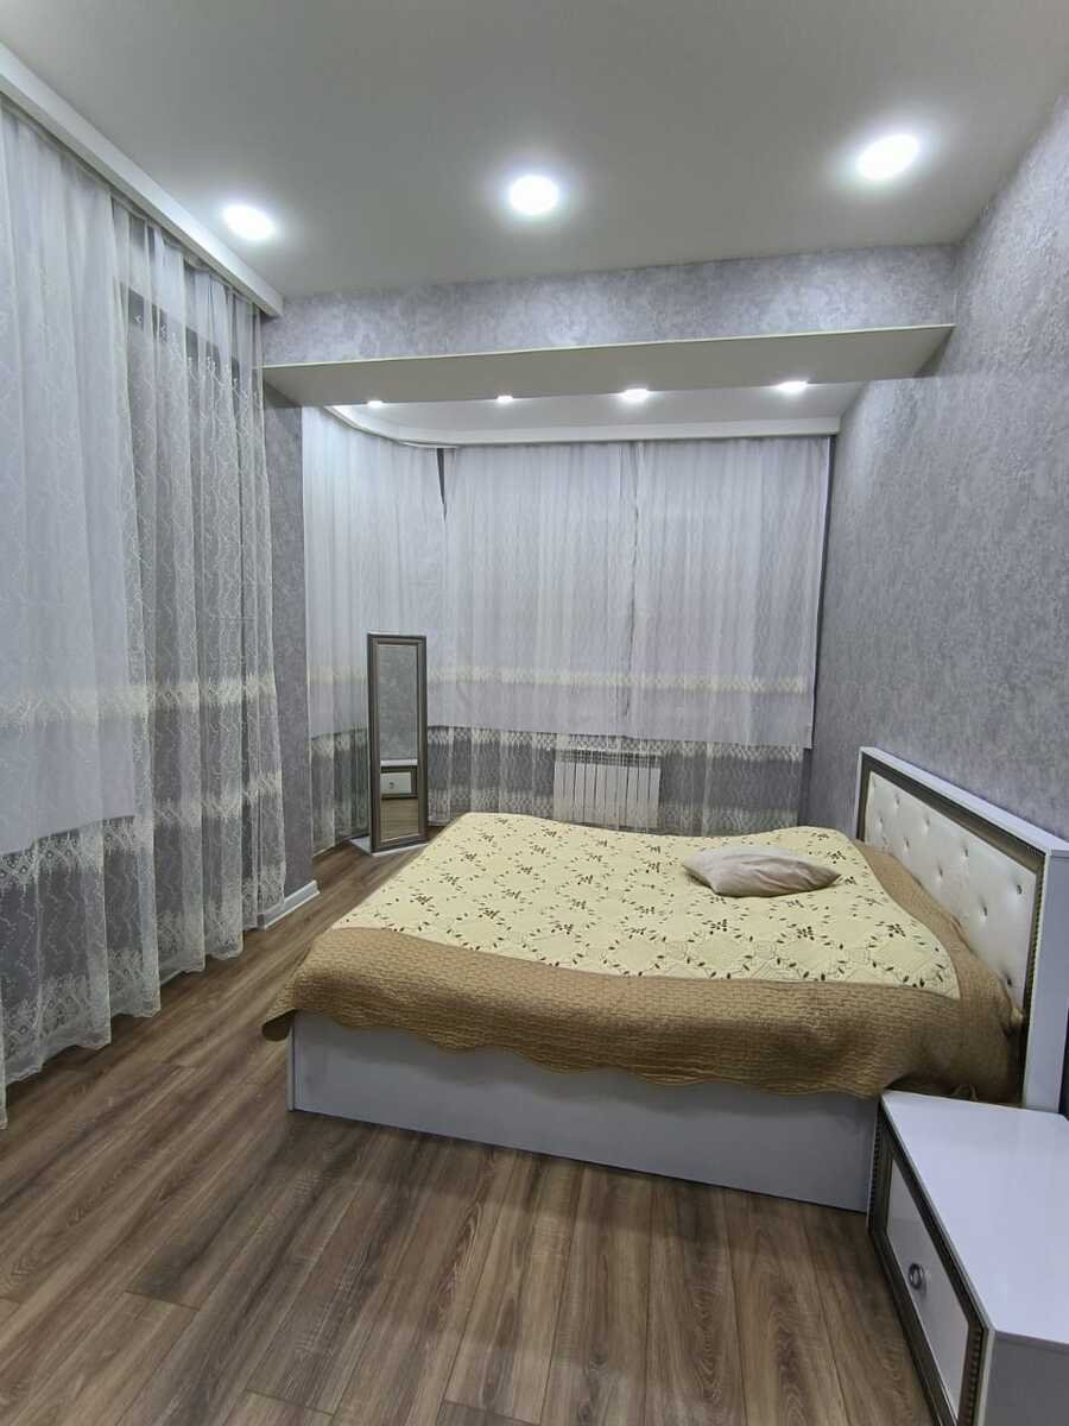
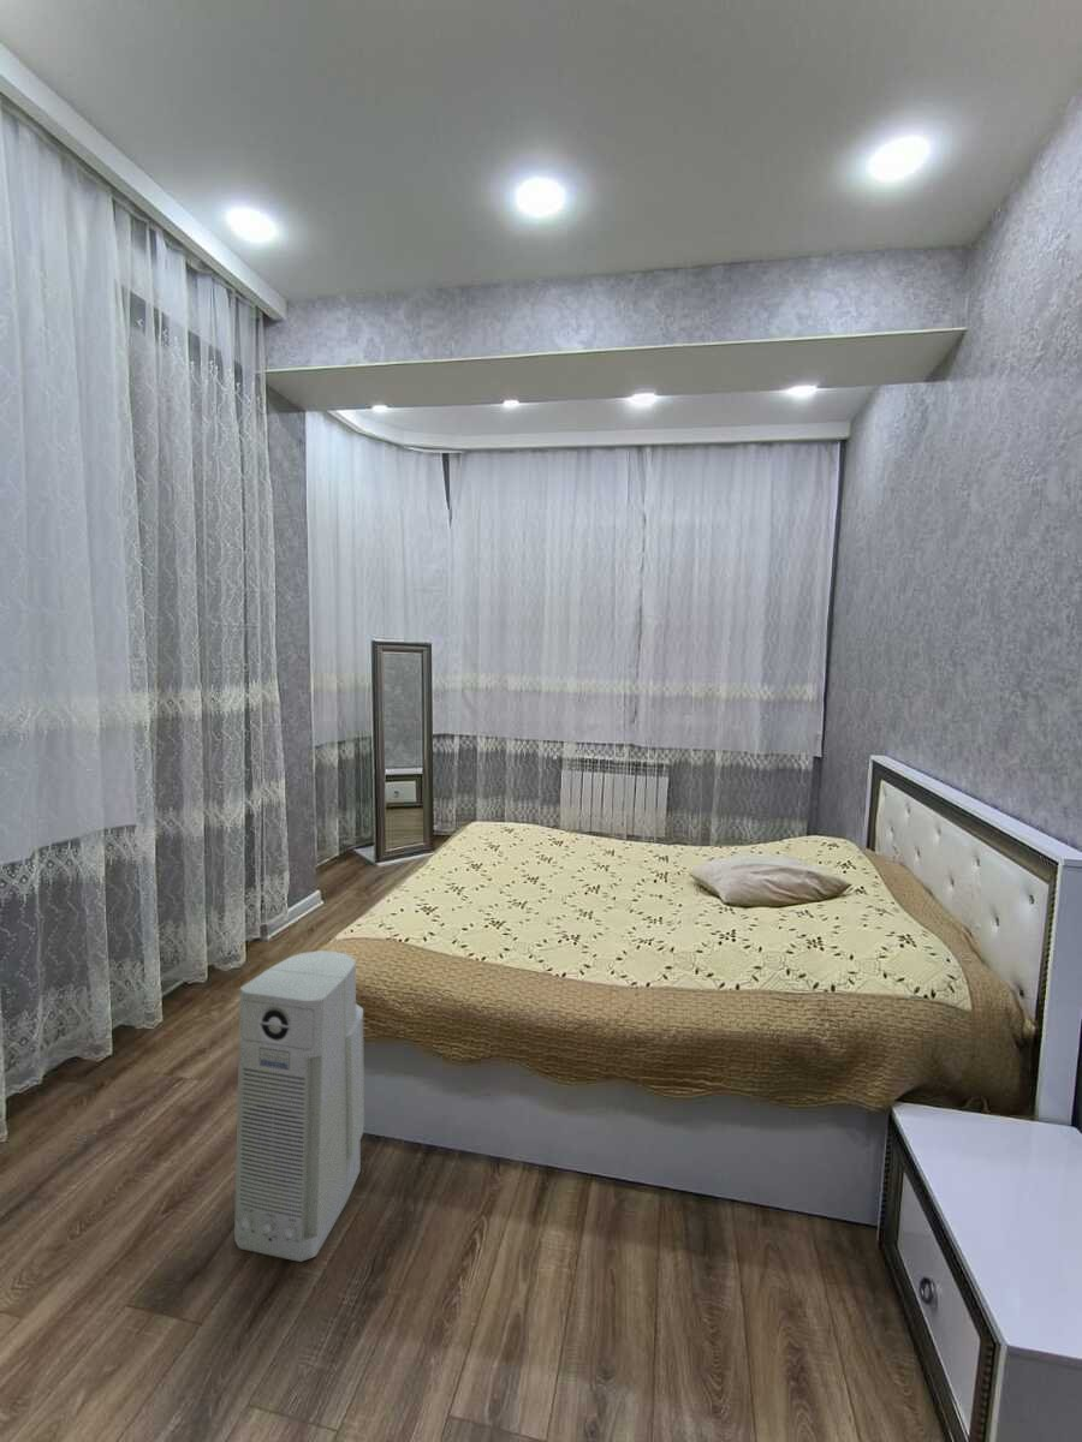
+ air purifier [233,949,365,1263]
